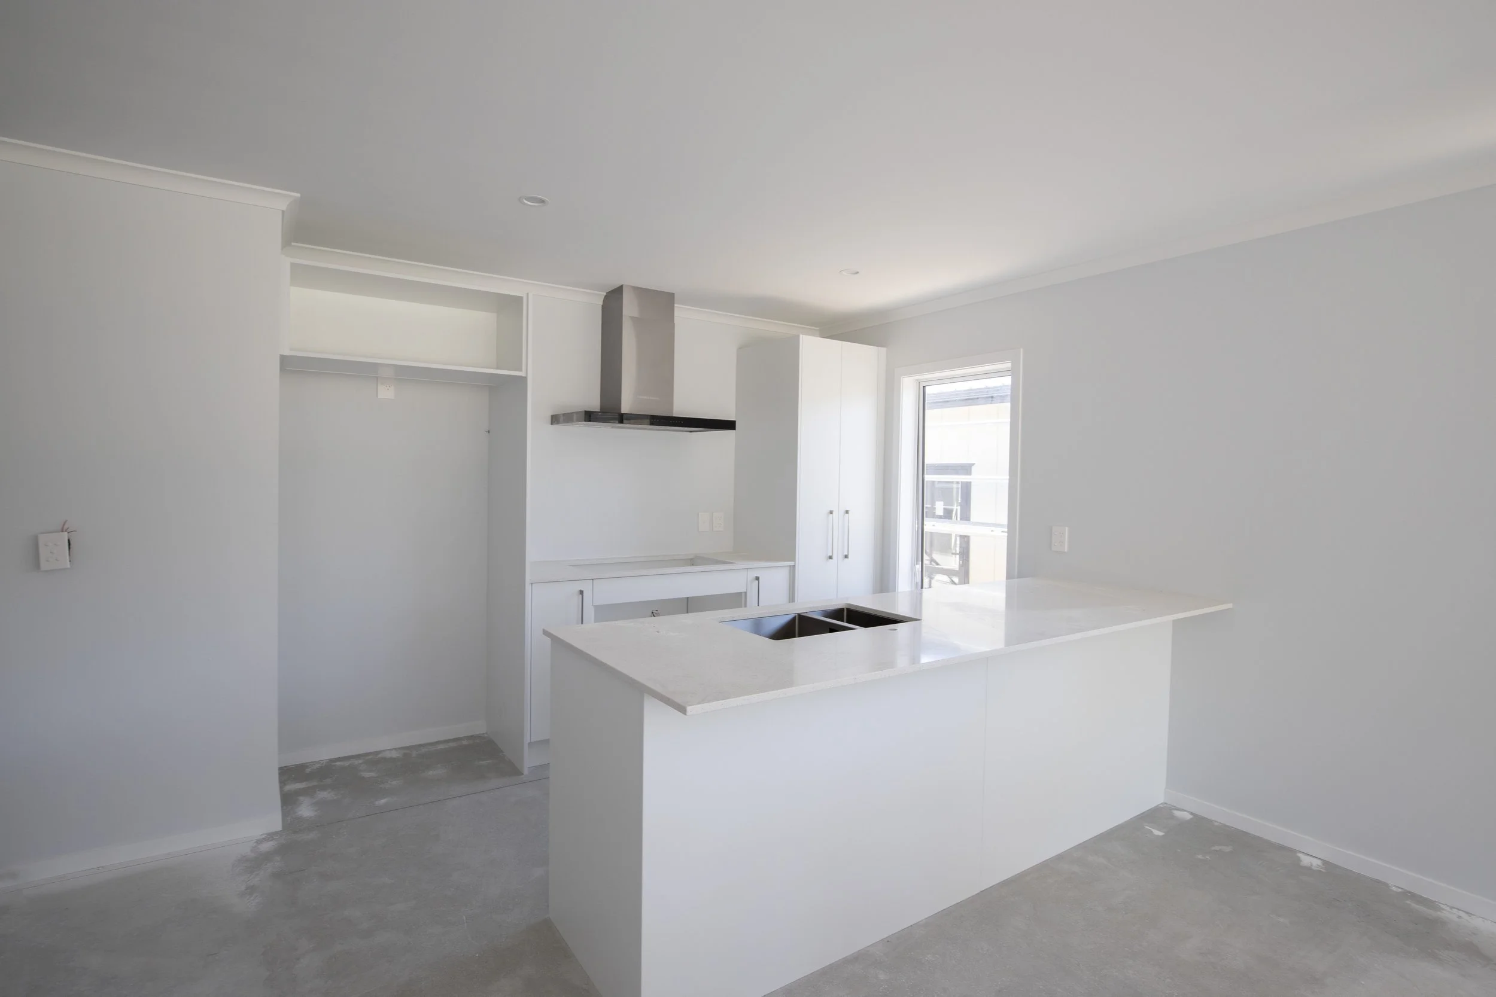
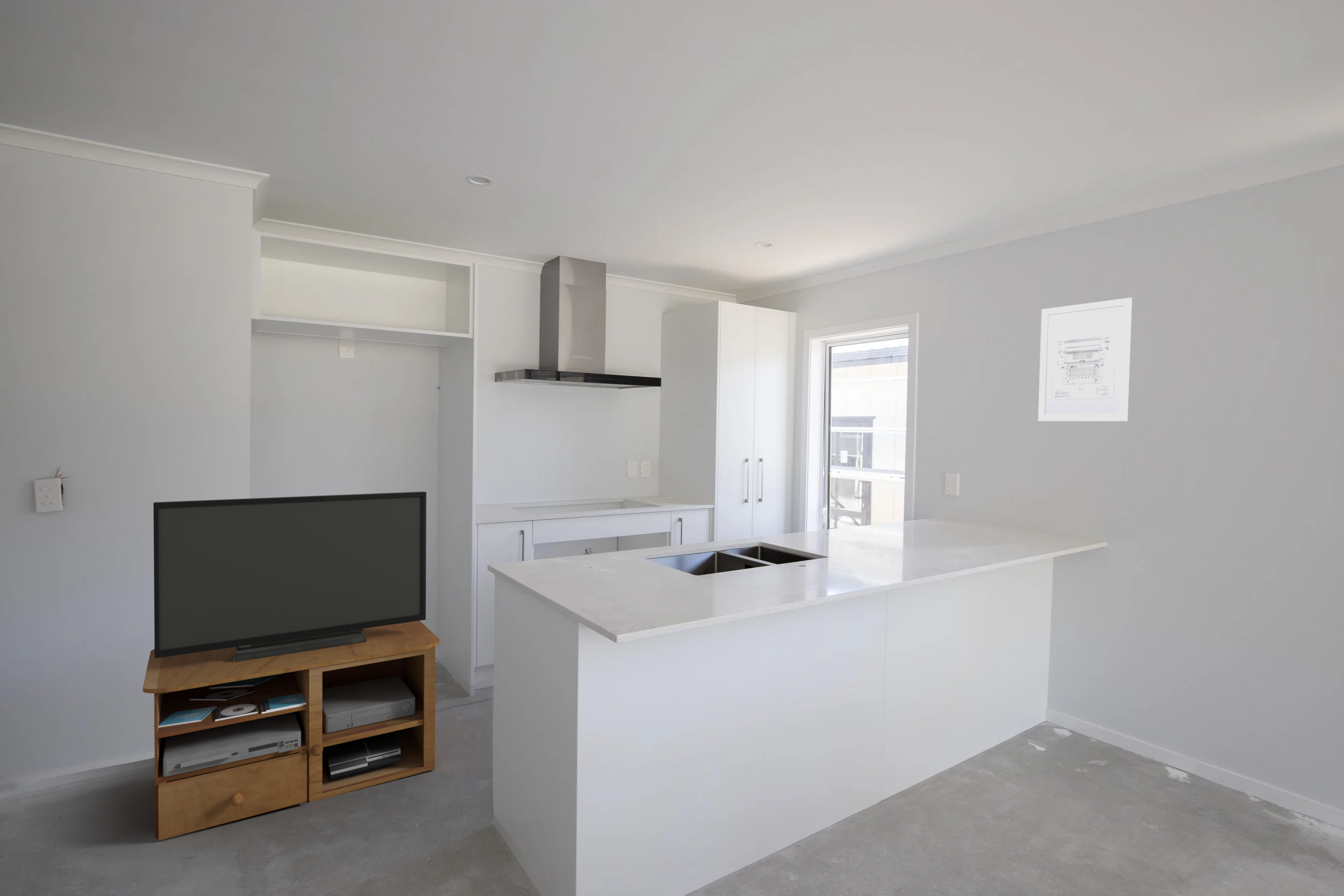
+ wall art [1038,297,1133,422]
+ tv stand [142,491,440,841]
